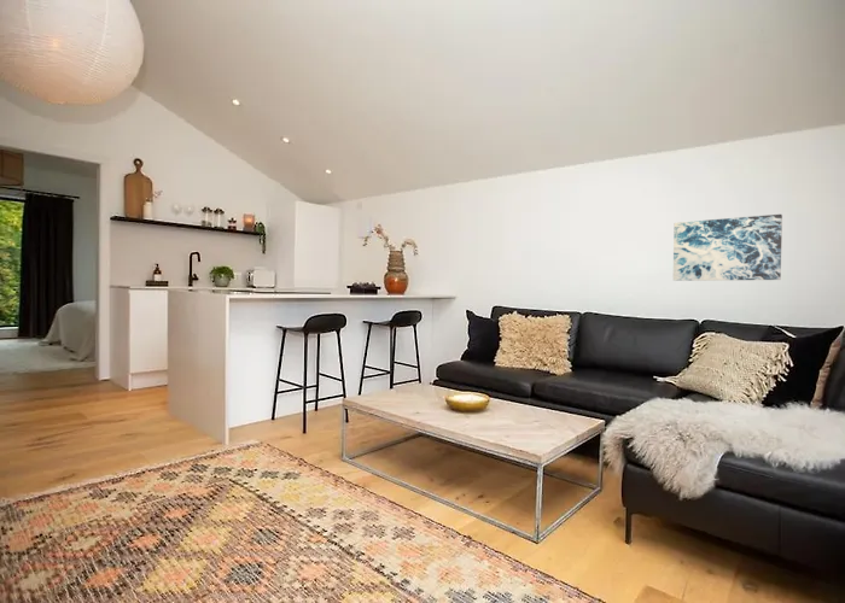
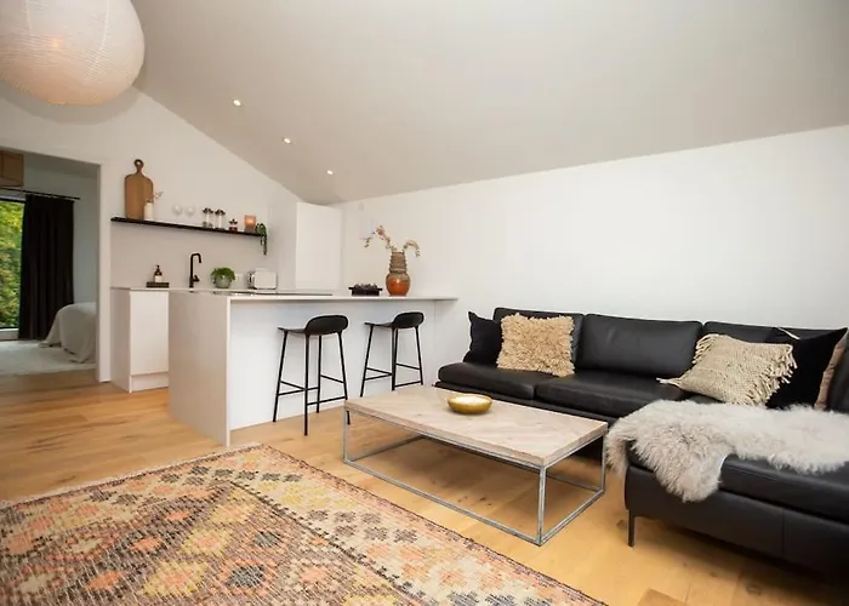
- wall art [672,213,783,282]
